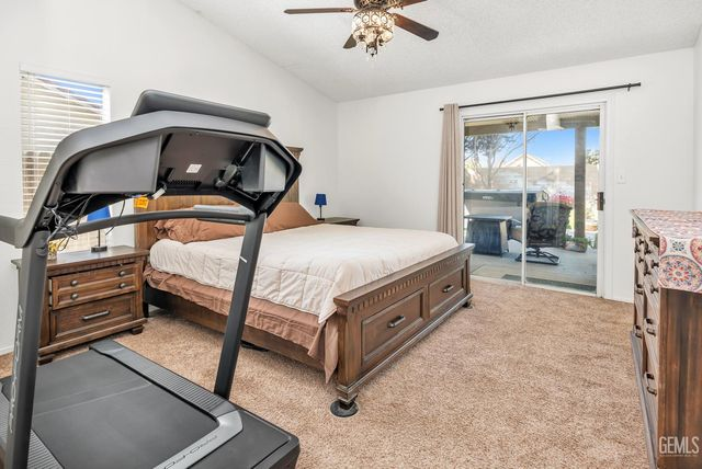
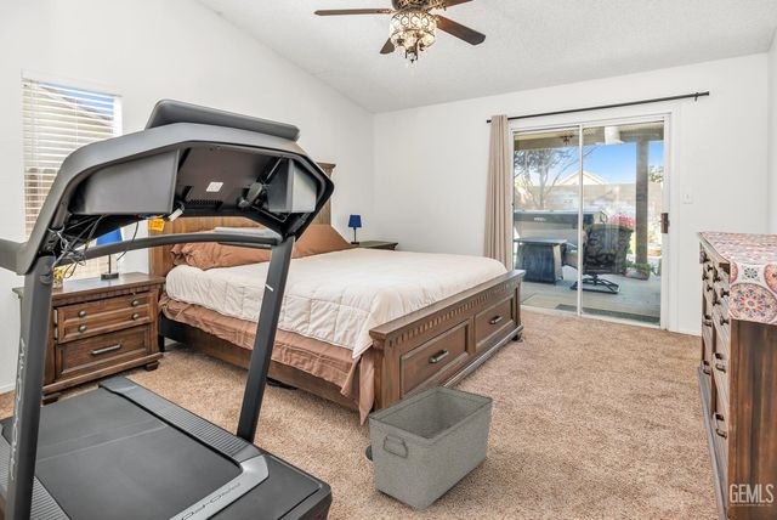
+ storage bin [367,383,494,511]
